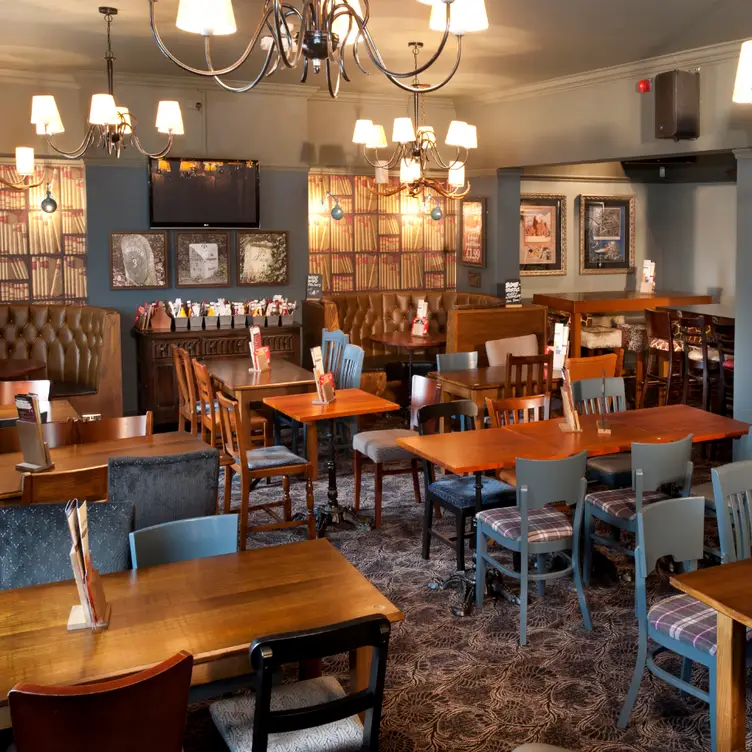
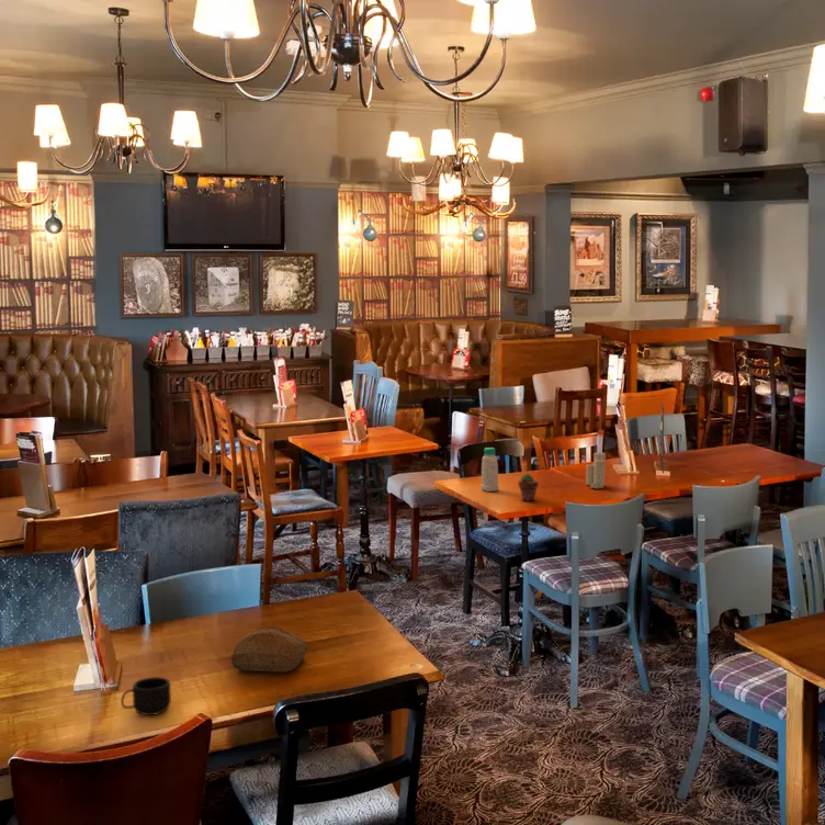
+ mug [120,676,172,716]
+ candle [585,452,607,489]
+ potted succulent [517,473,540,502]
+ bottle [479,447,500,493]
+ bread [230,625,307,673]
